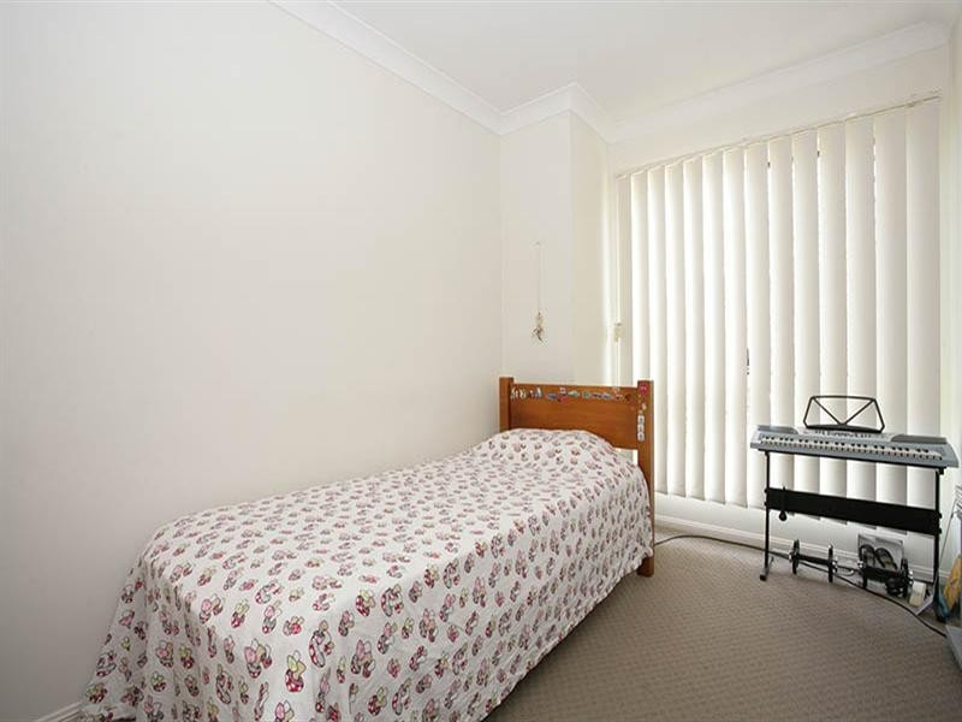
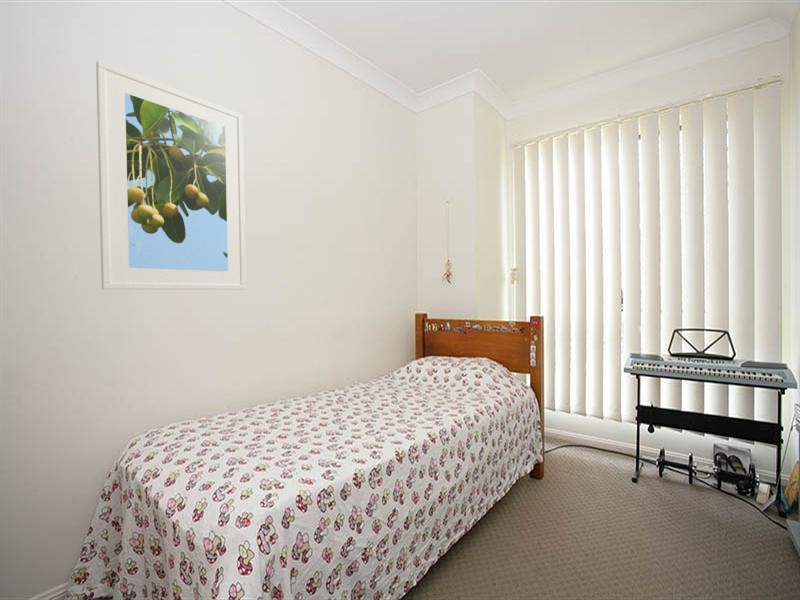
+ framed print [95,60,247,291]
